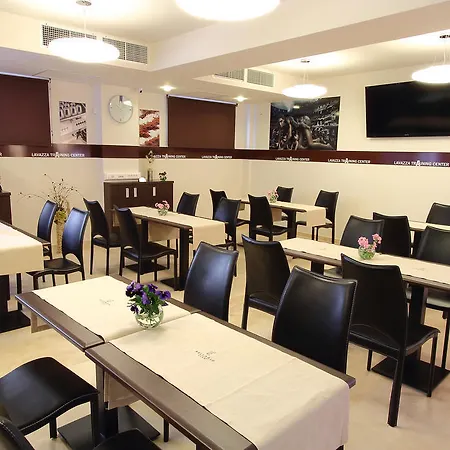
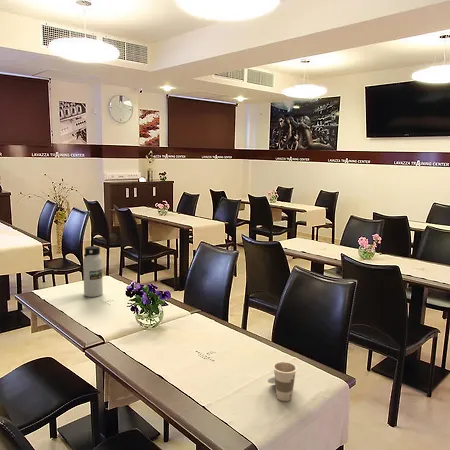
+ cup [267,360,298,402]
+ water bottle [82,245,104,298]
